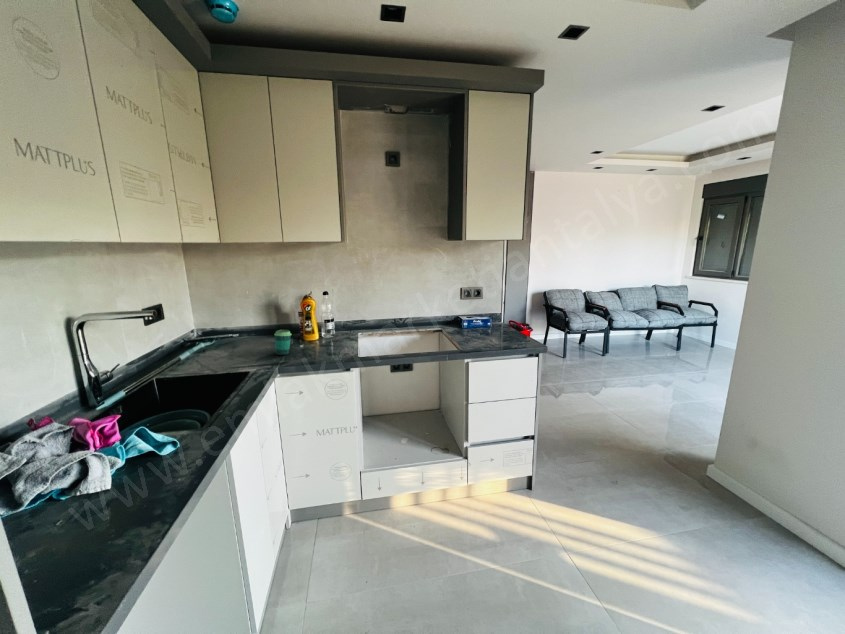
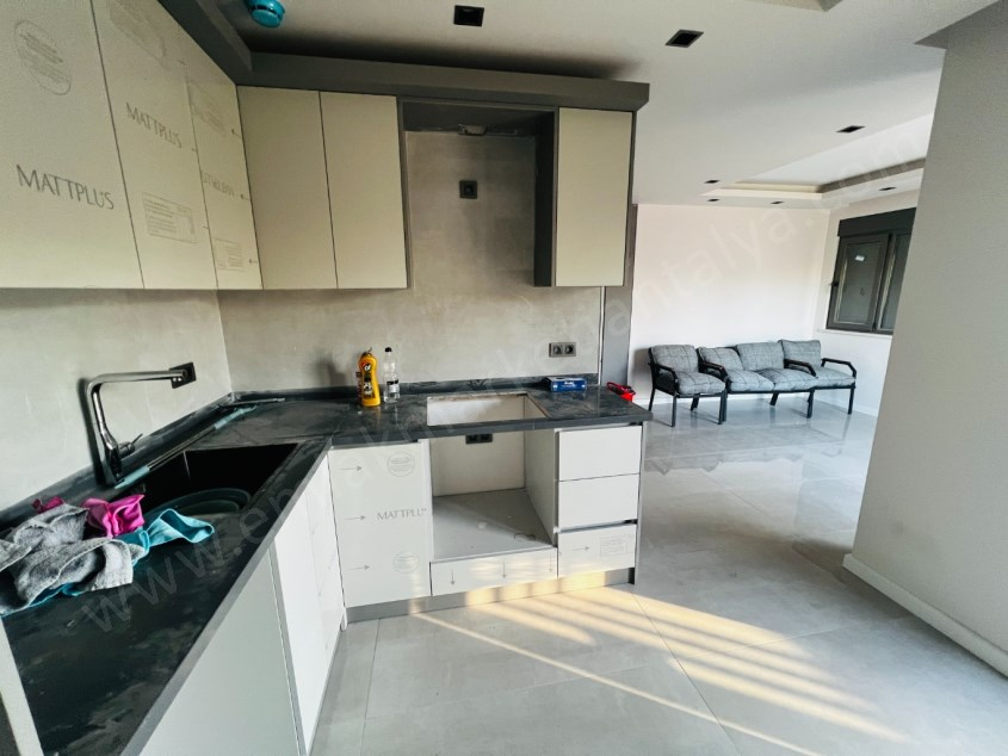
- cup [273,329,292,356]
